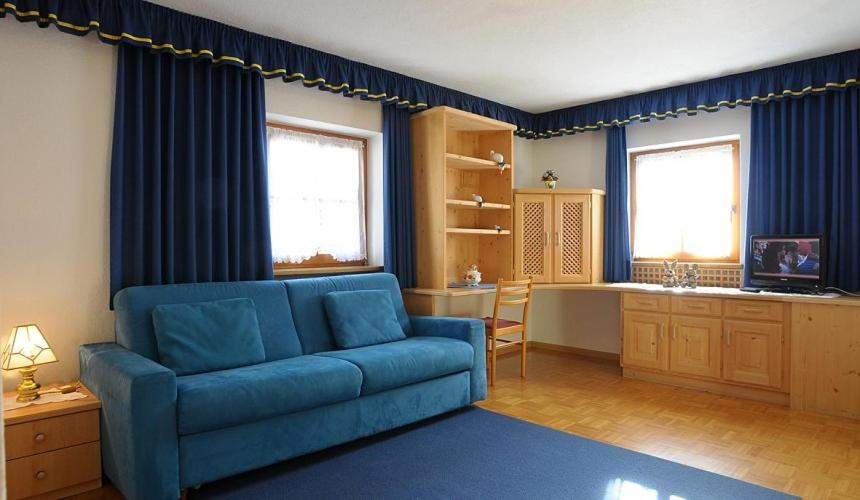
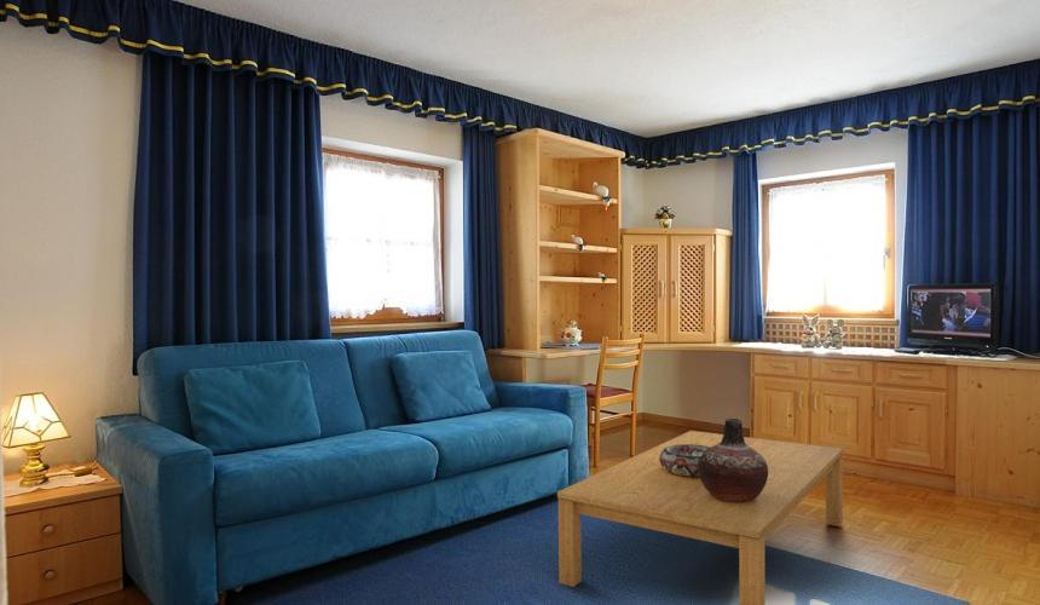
+ decorative bowl [659,444,710,477]
+ vase [698,417,768,502]
+ coffee table [556,430,844,605]
